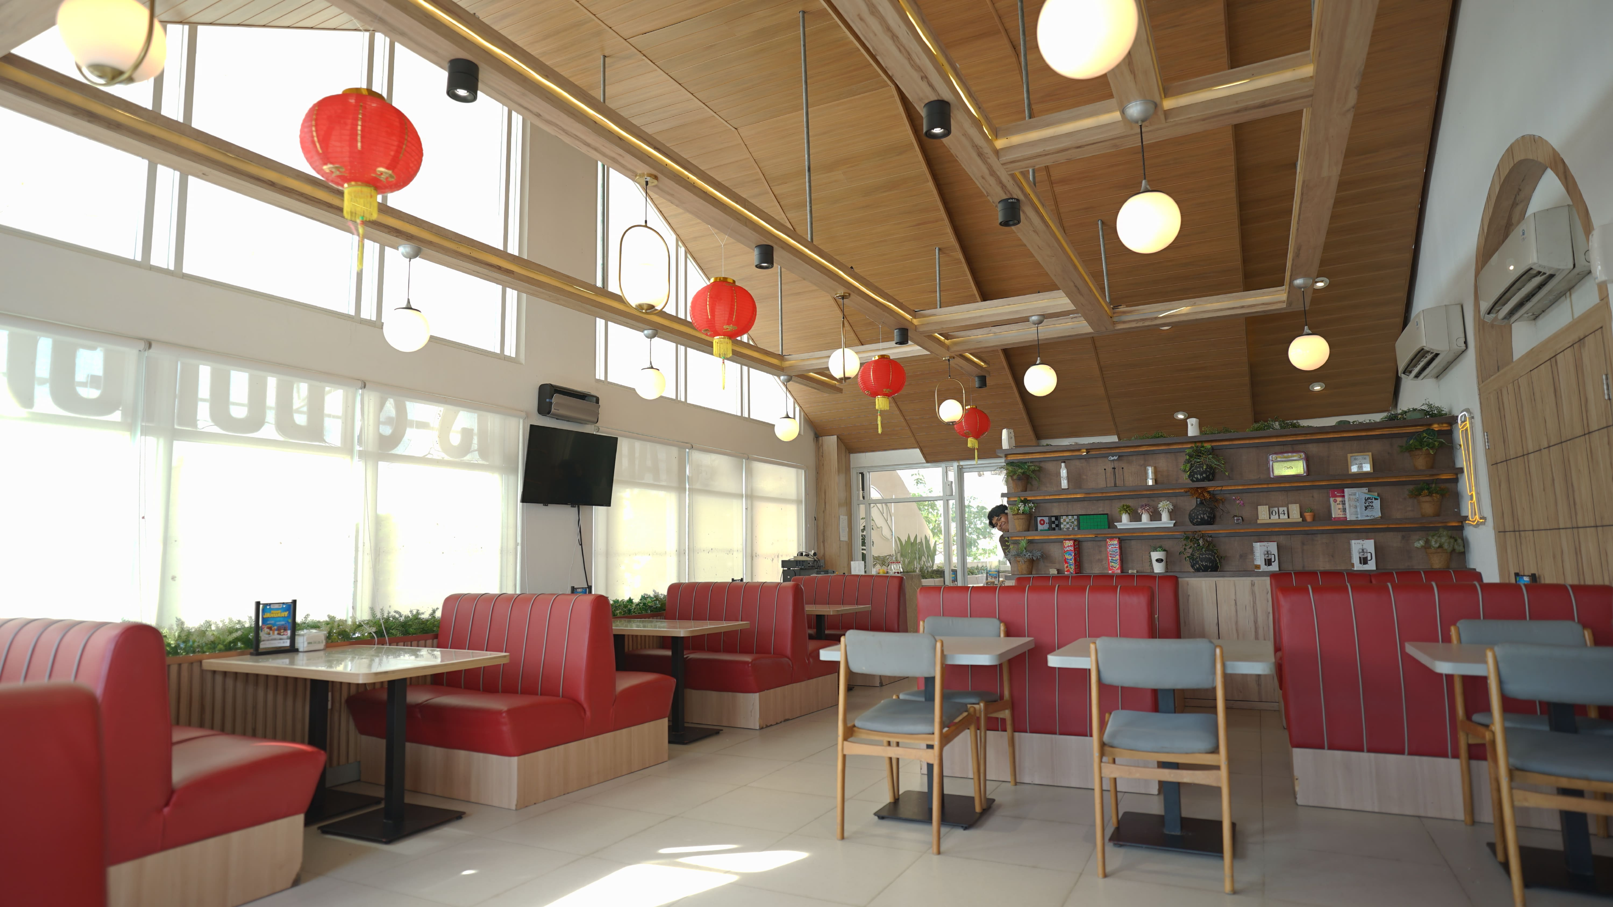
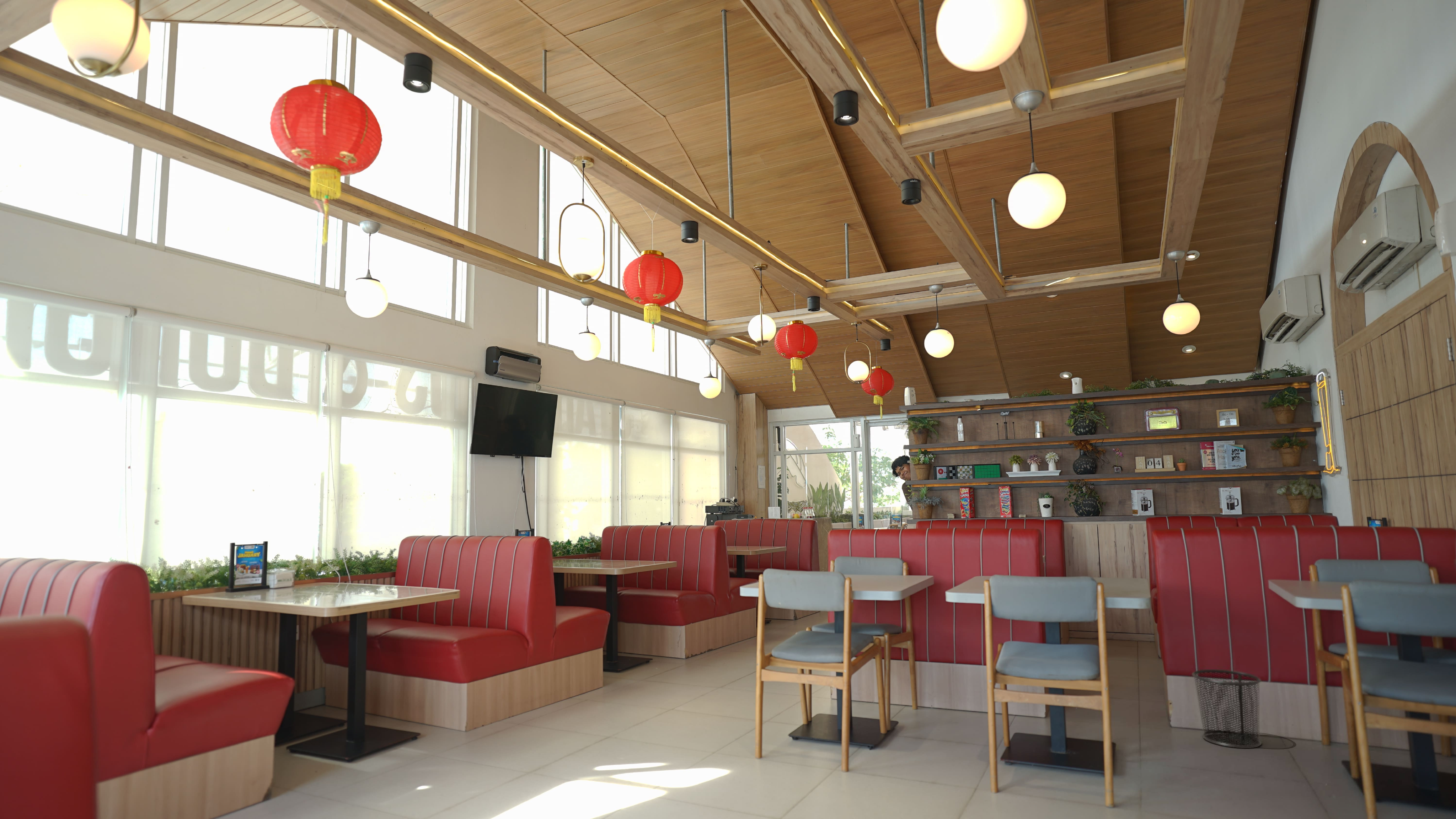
+ waste bin [1192,669,1262,749]
